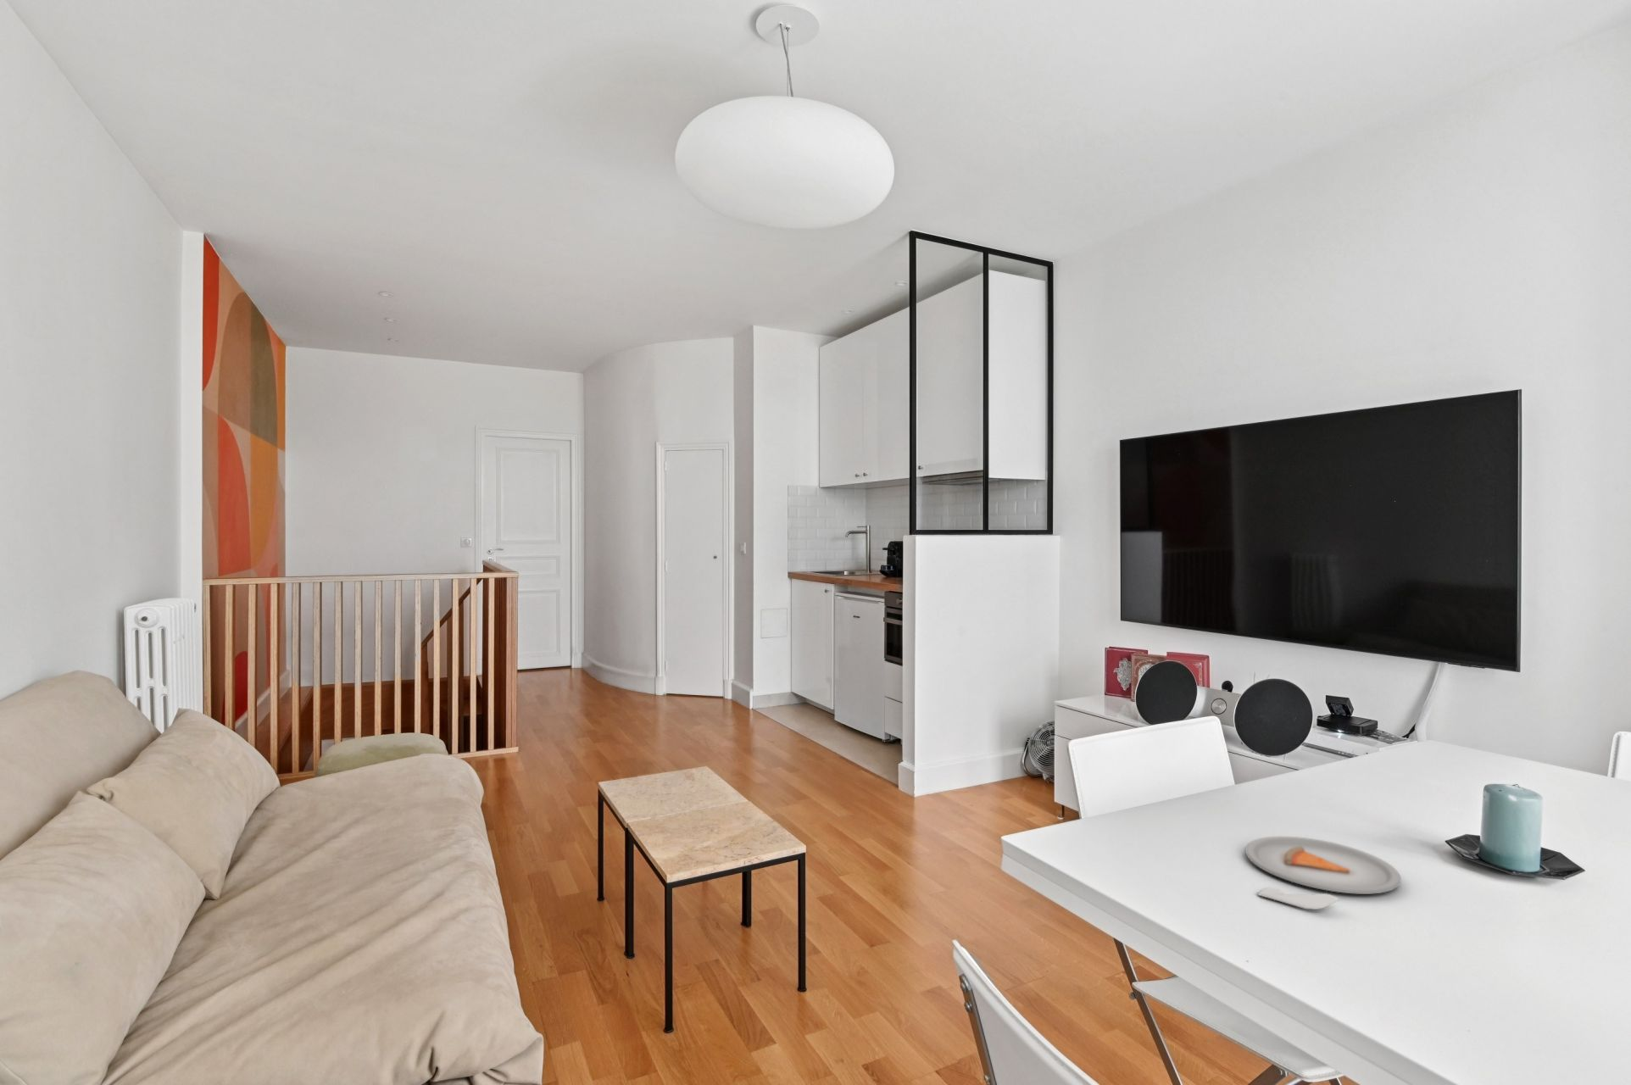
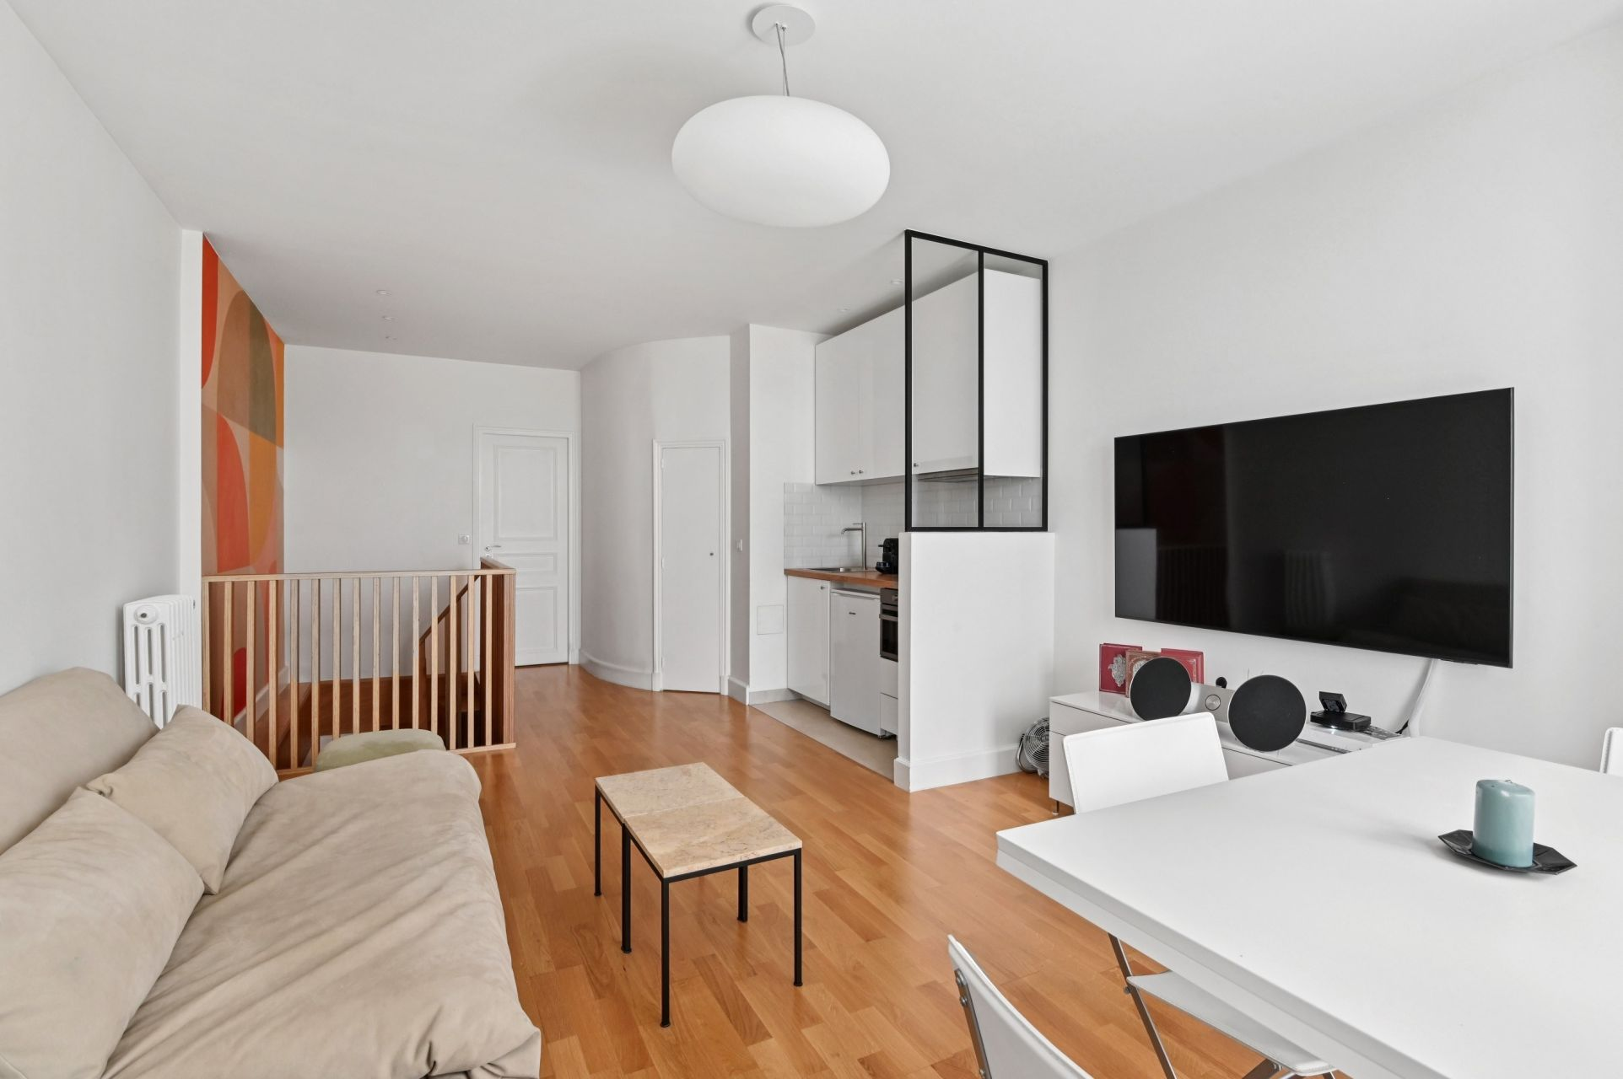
- dinner plate [1245,836,1401,911]
